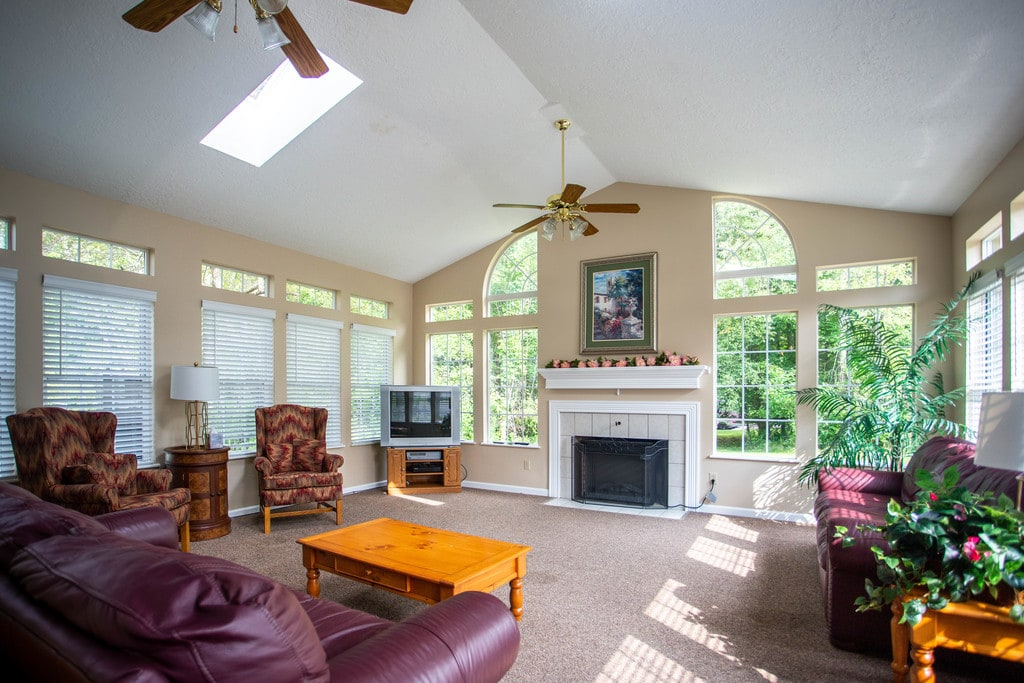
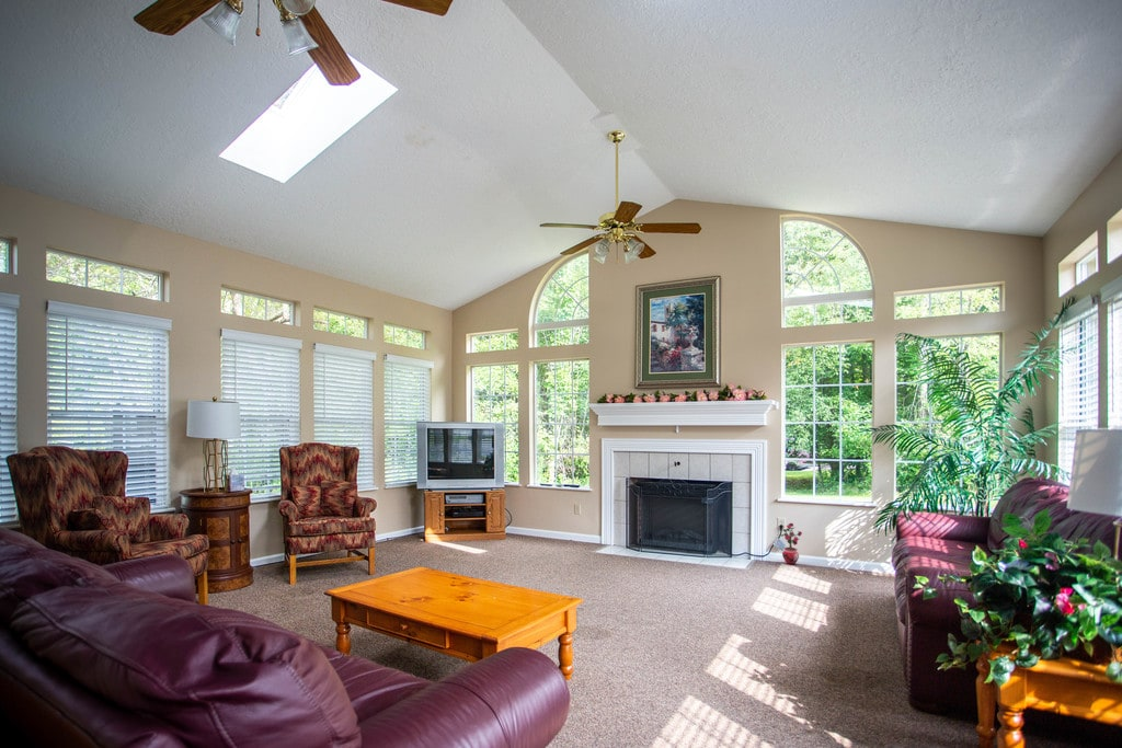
+ potted plant [778,522,803,565]
